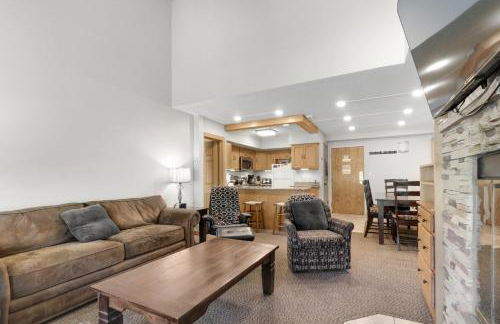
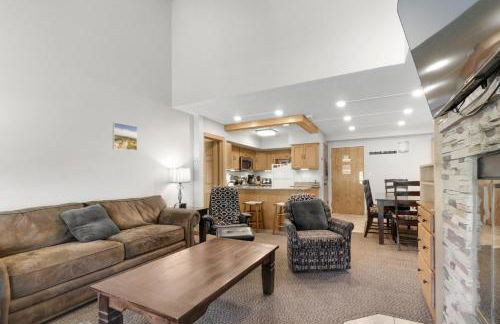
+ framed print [112,121,138,152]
